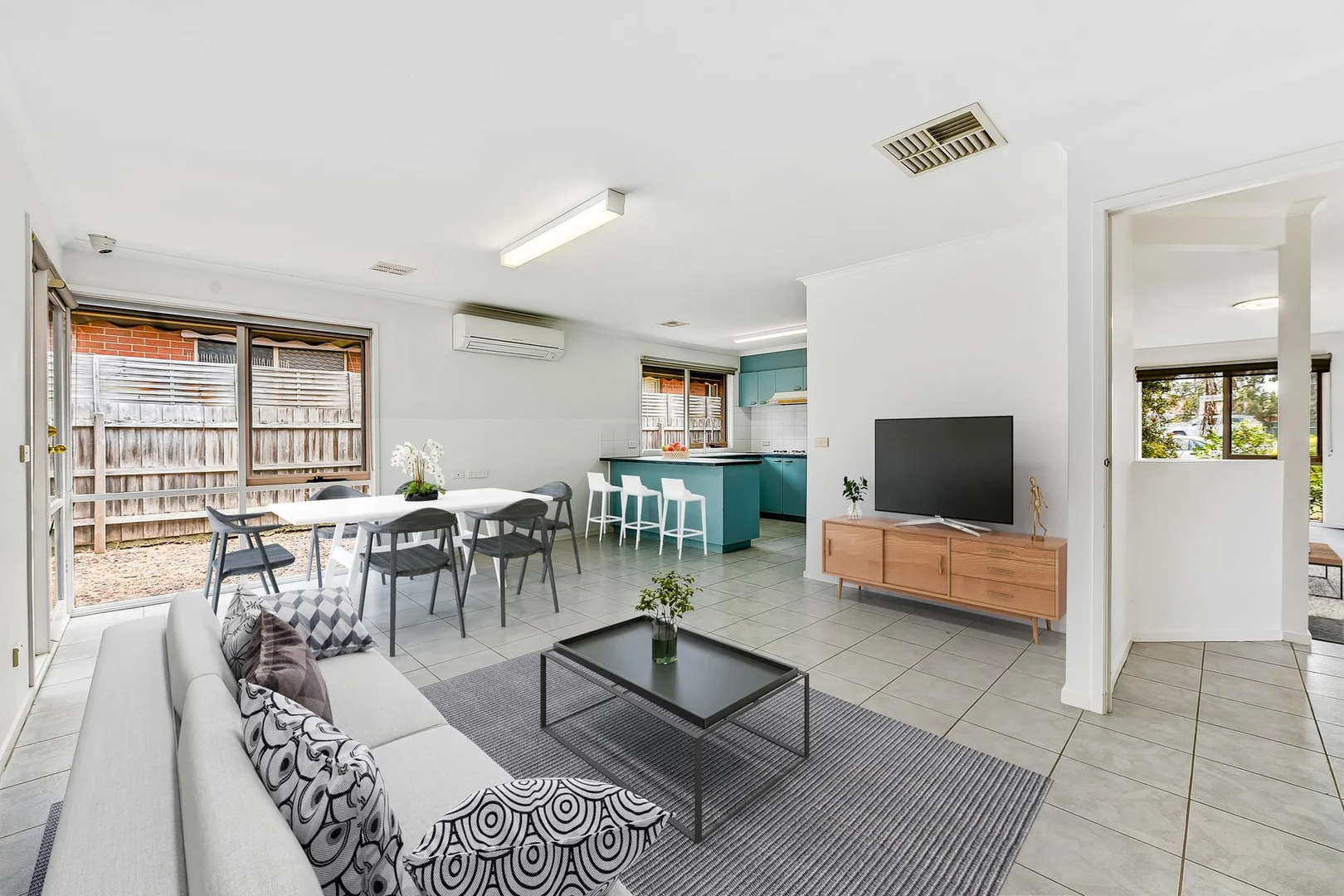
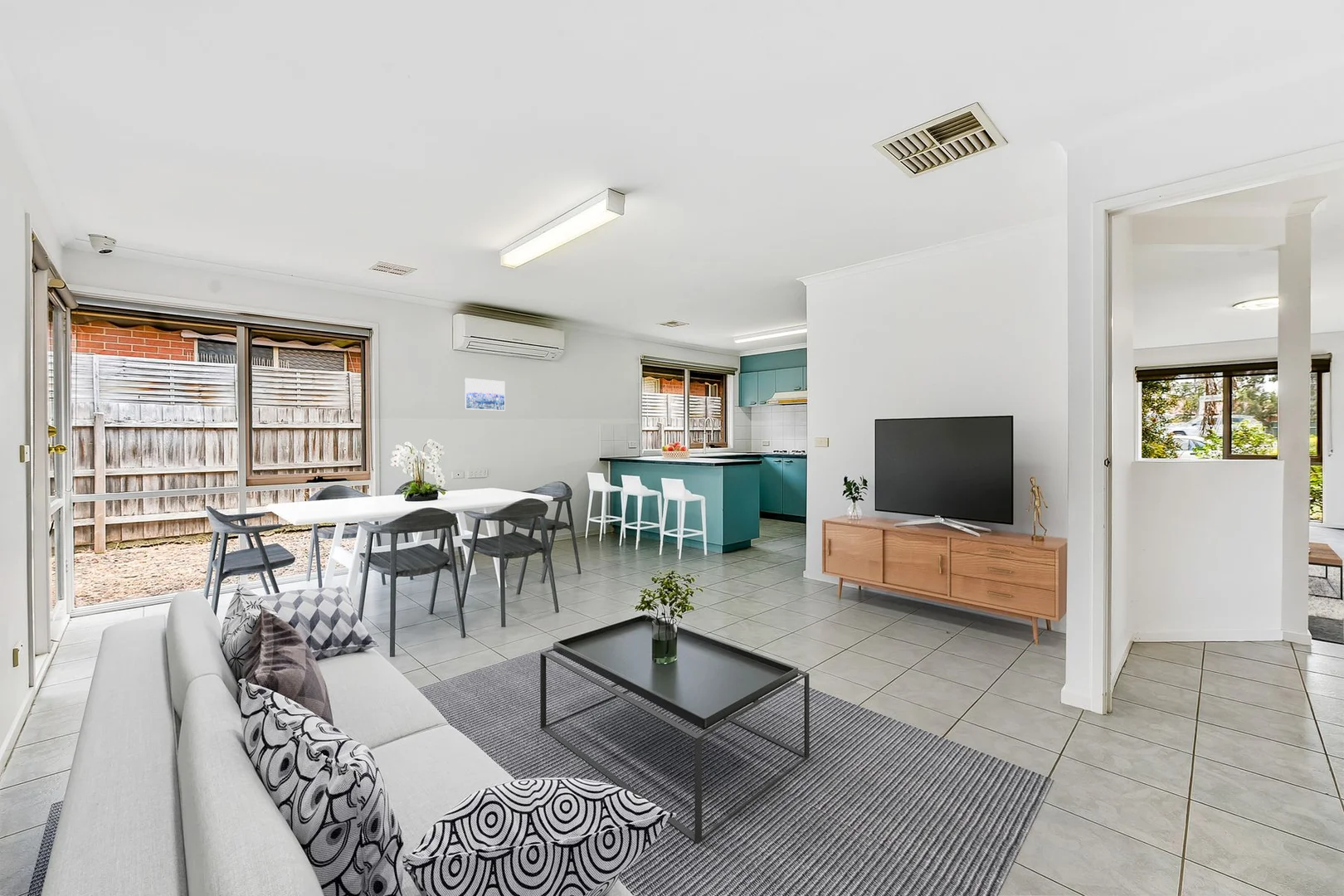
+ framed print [463,377,506,411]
